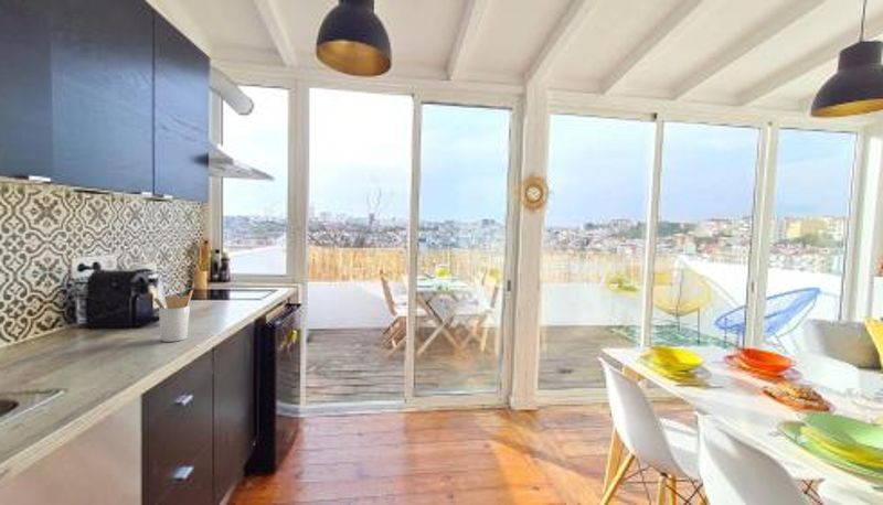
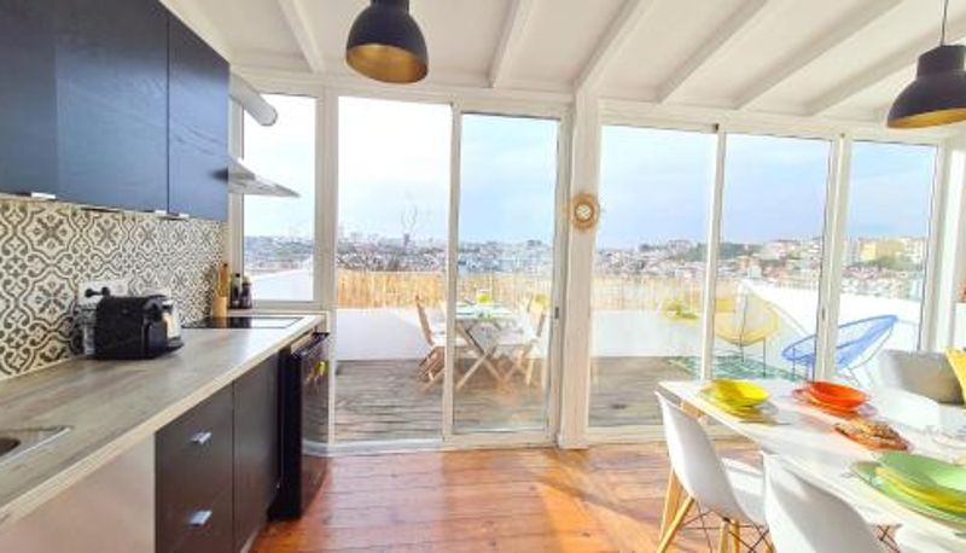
- utensil holder [152,289,194,343]
